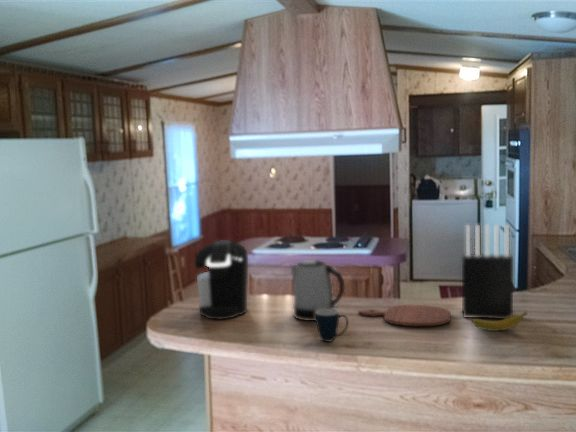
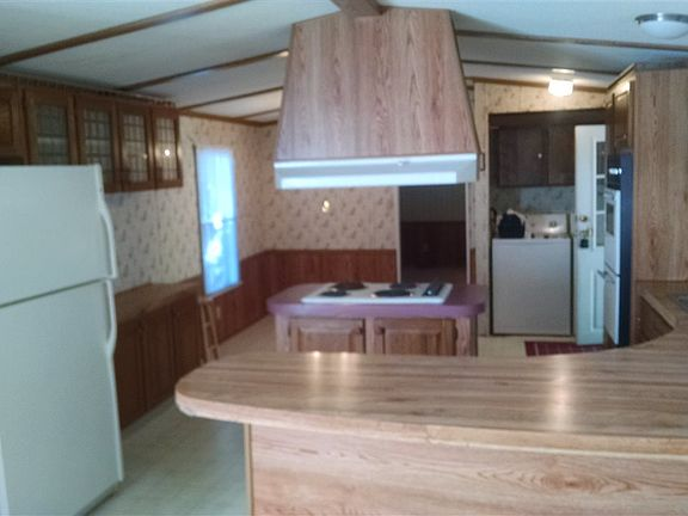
- cutting board [357,304,452,327]
- mug [315,308,349,343]
- coffee maker [194,239,249,320]
- kettle [290,259,345,322]
- knife block [461,224,514,320]
- banana [471,311,529,332]
